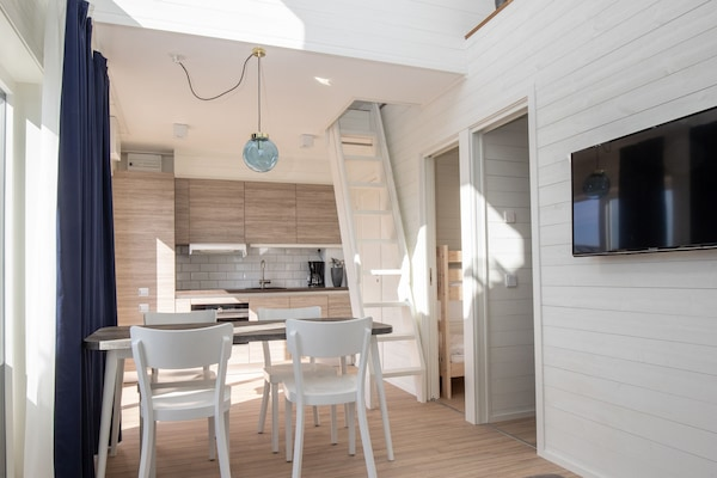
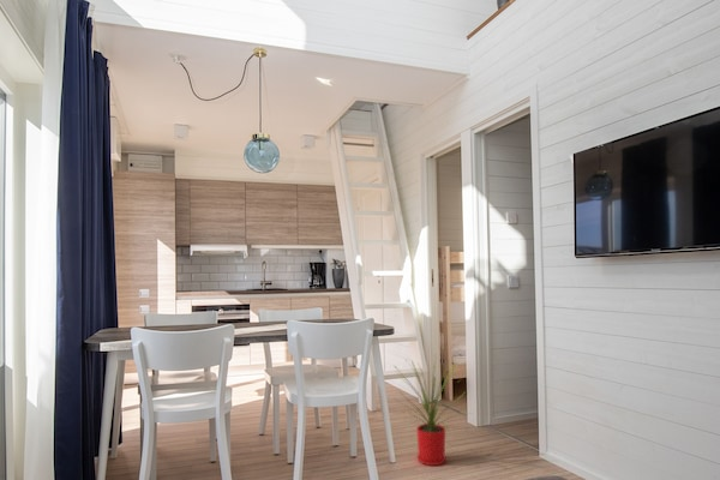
+ house plant [392,355,472,467]
